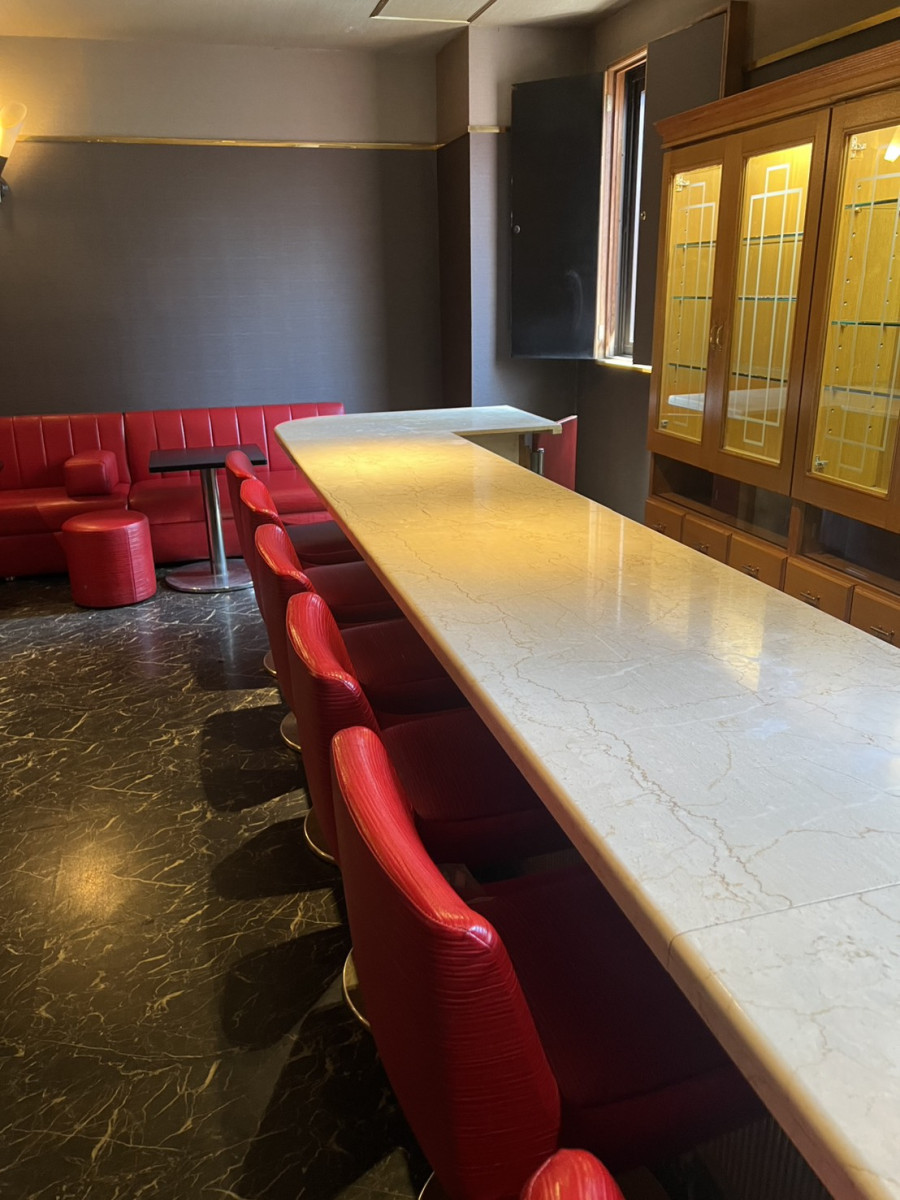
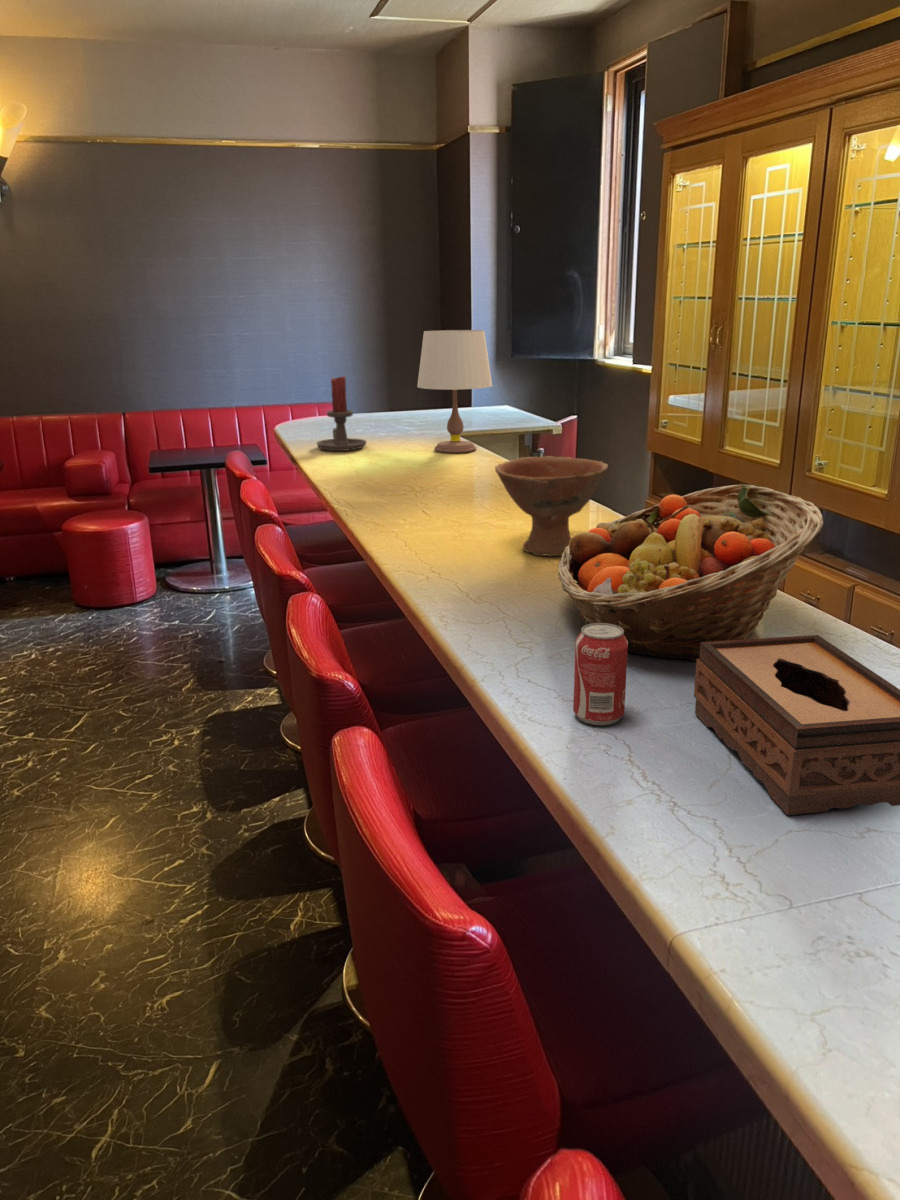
+ table lamp [416,329,493,454]
+ bowl [494,455,609,557]
+ tissue box [693,634,900,816]
+ candle holder [315,375,368,452]
+ beverage can [572,623,628,726]
+ fruit basket [557,483,824,662]
